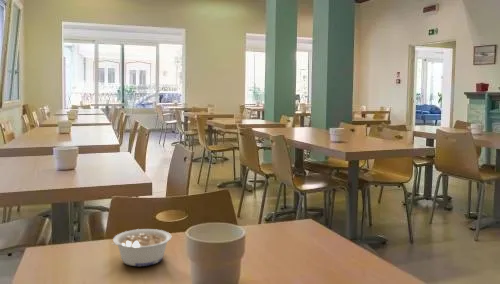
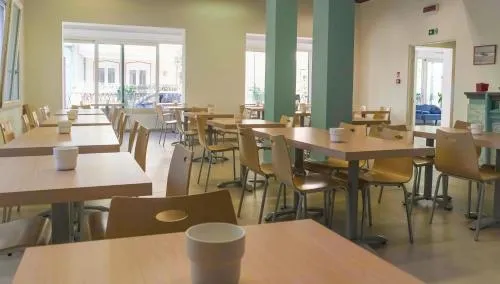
- legume [110,228,173,267]
